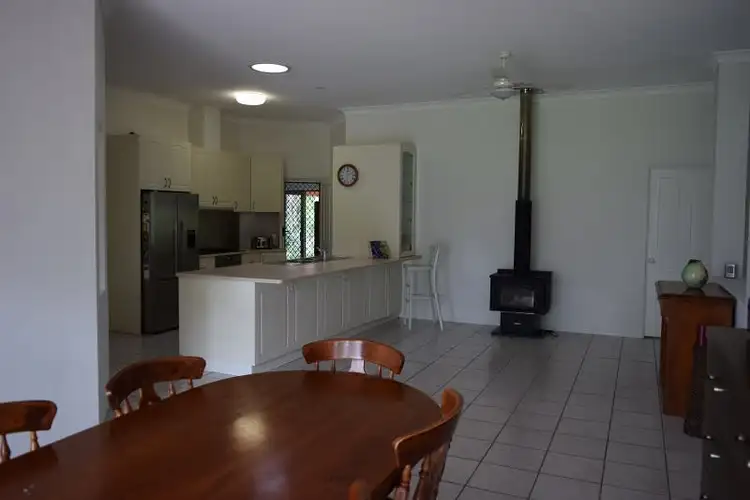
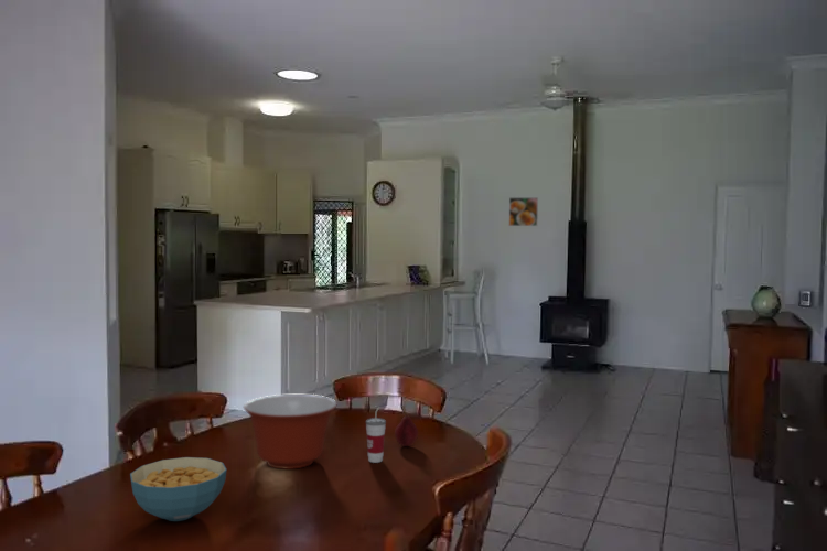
+ cup [365,406,387,464]
+ mixing bowl [243,393,339,471]
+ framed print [507,196,539,227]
+ fruit [394,404,419,447]
+ cereal bowl [129,456,228,522]
